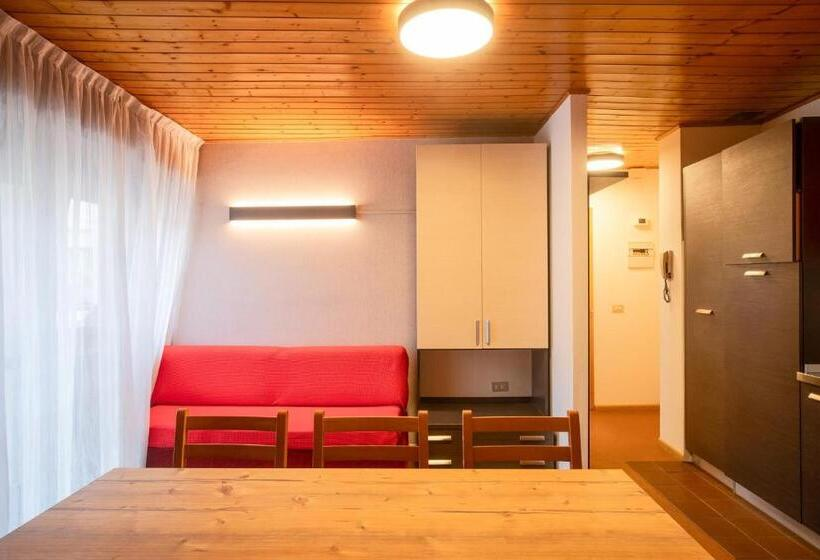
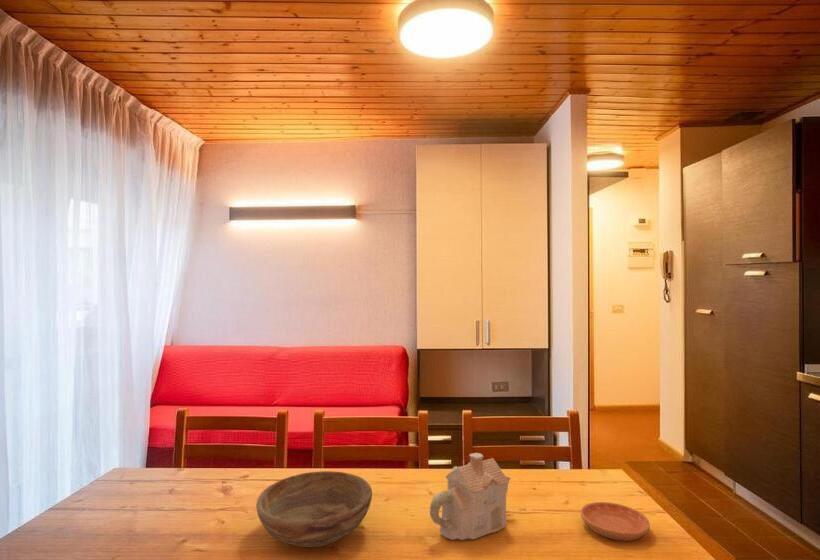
+ saucer [580,501,651,542]
+ teapot [429,452,512,541]
+ bowl [255,470,373,548]
